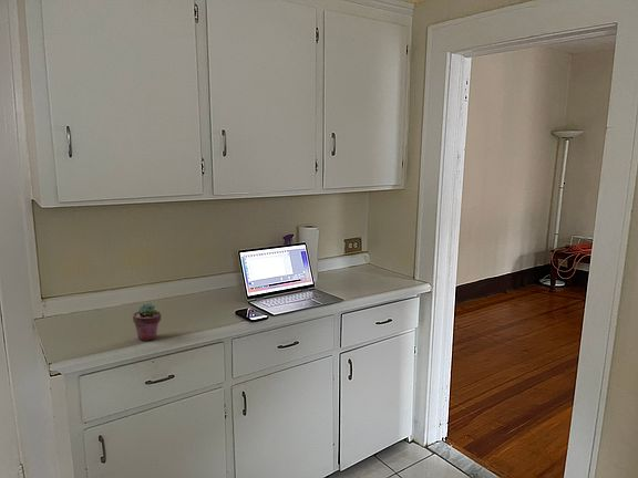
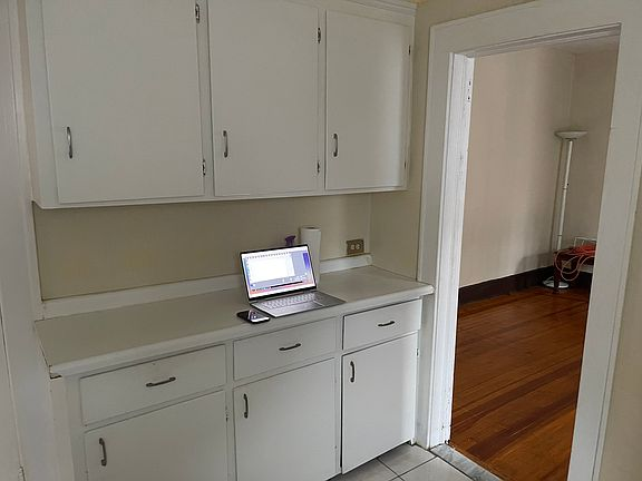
- potted succulent [132,302,162,342]
